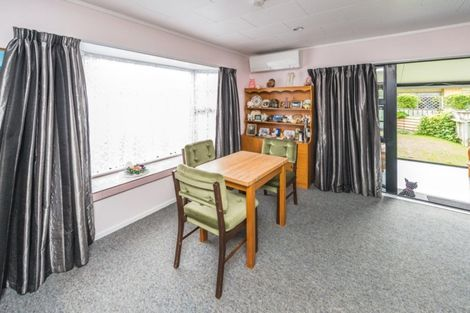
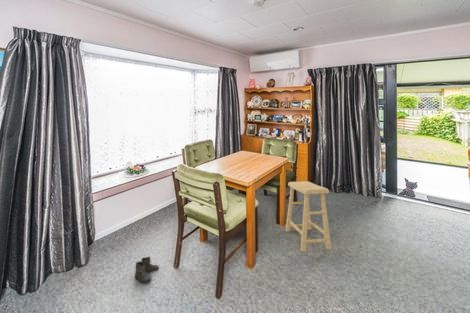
+ stool [285,180,332,252]
+ boots [133,256,160,284]
